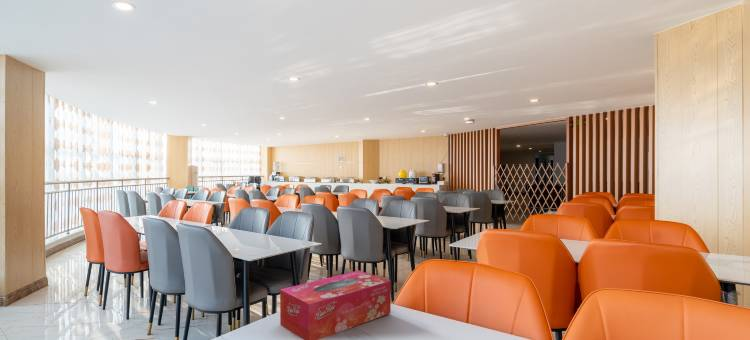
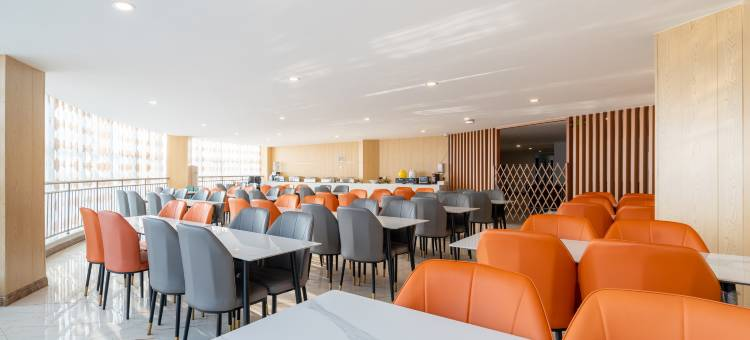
- tissue box [279,270,392,340]
